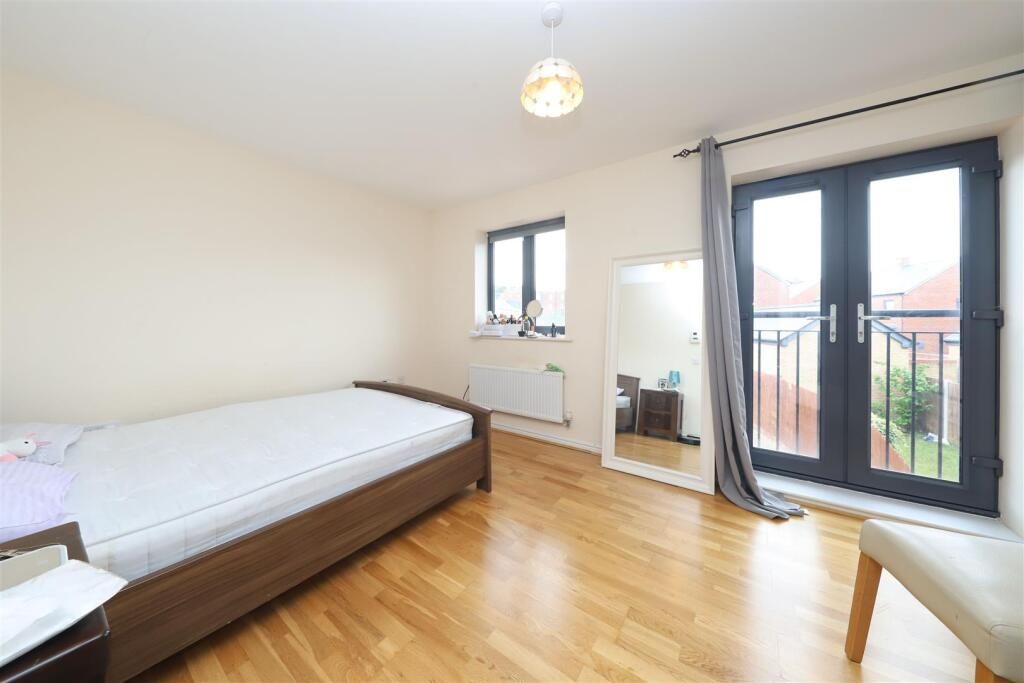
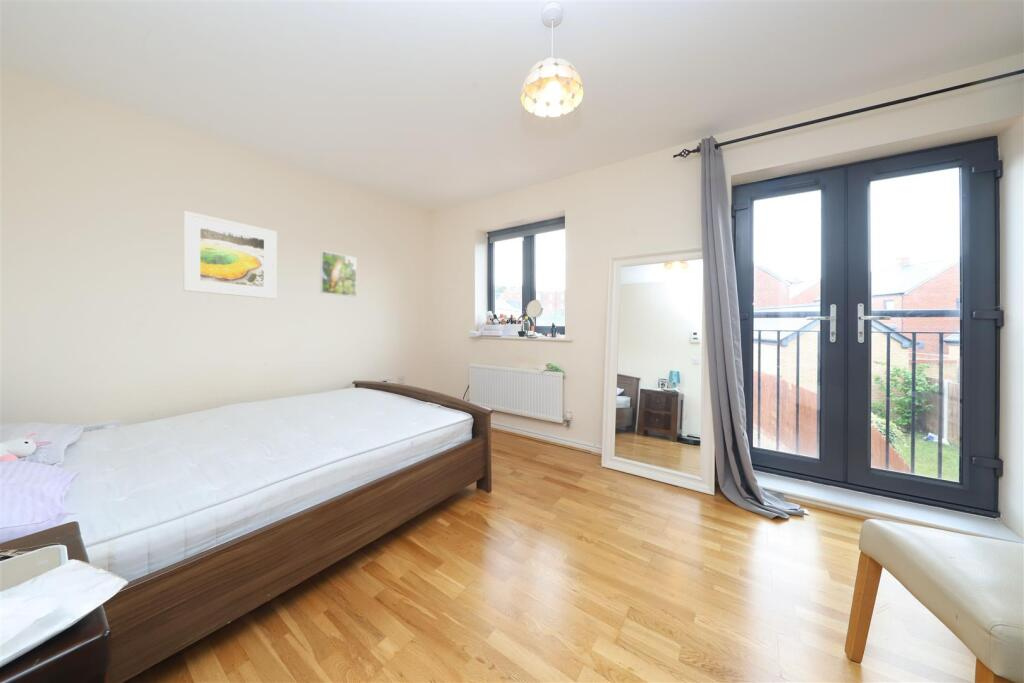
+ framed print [319,250,358,298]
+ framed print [182,210,278,300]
